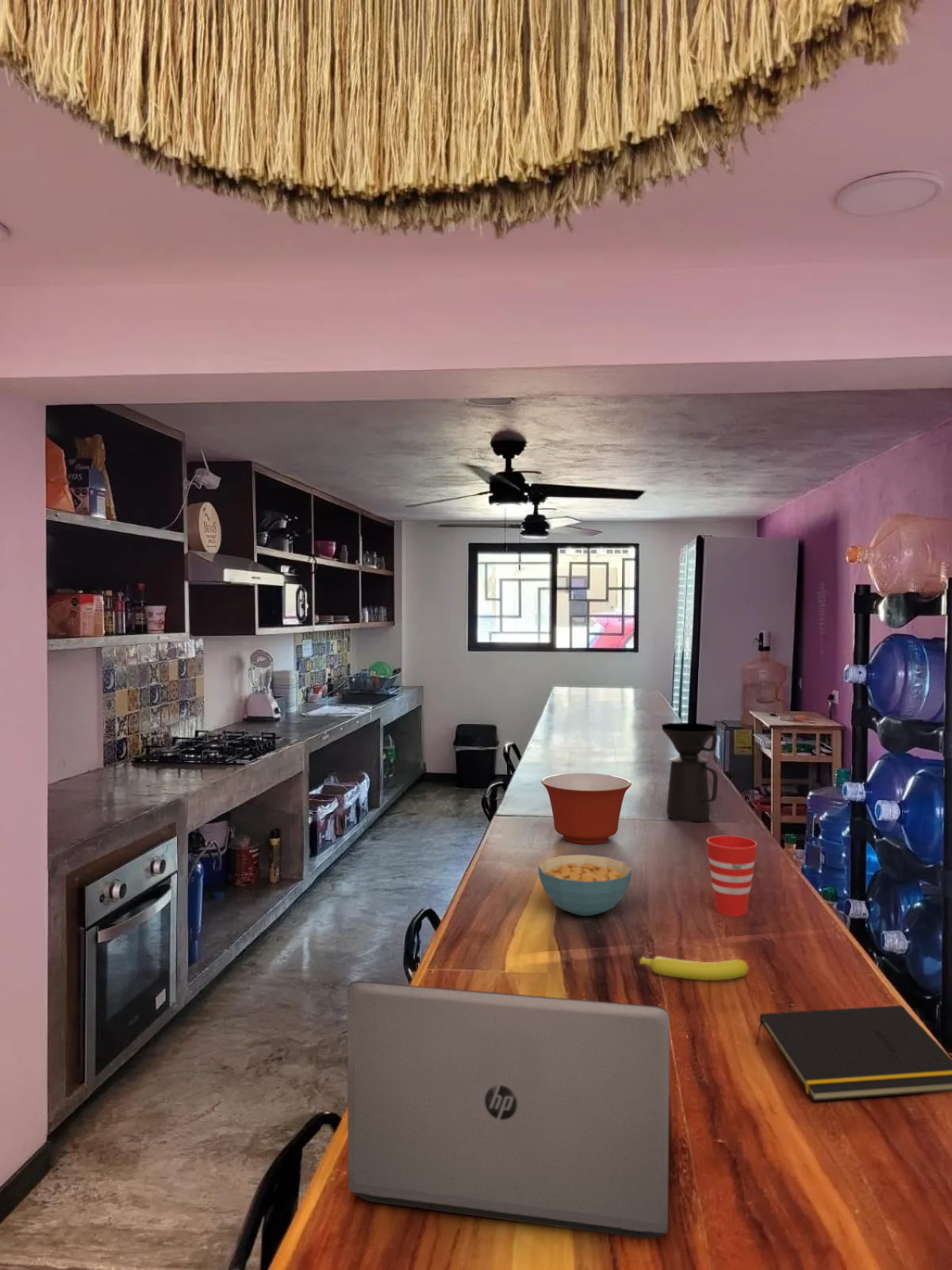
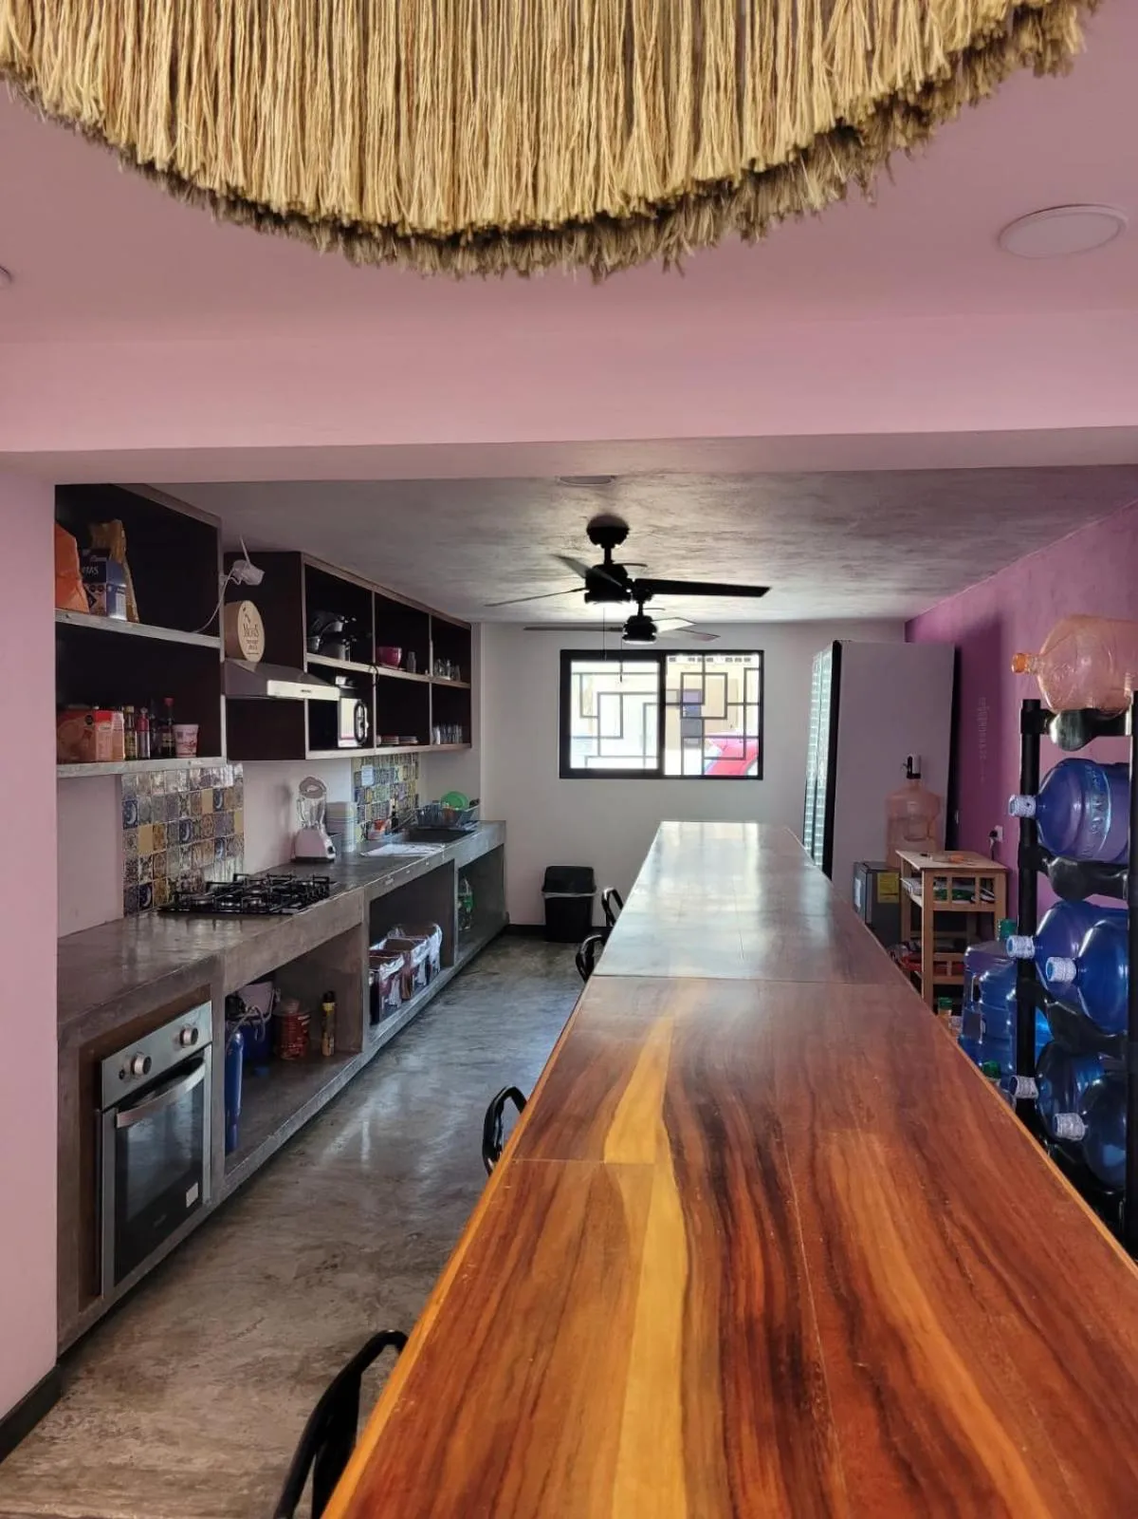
- coffee maker [660,722,719,822]
- laptop [347,980,670,1239]
- banana [639,956,750,981]
- cereal bowl [537,854,632,917]
- cup [706,835,758,917]
- notepad [755,1004,952,1102]
- mixing bowl [541,772,632,845]
